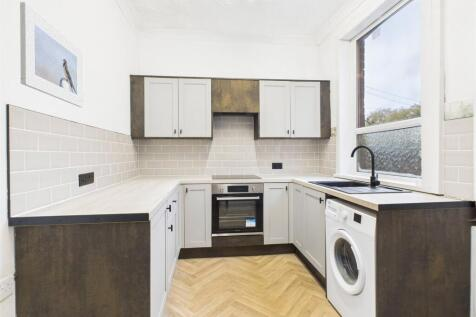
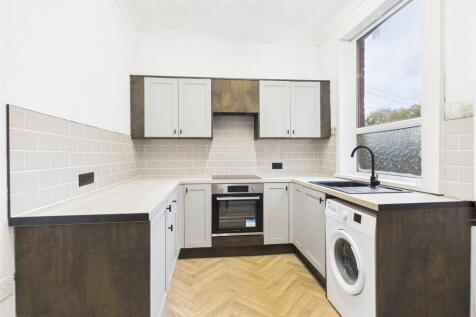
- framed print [19,1,85,108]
